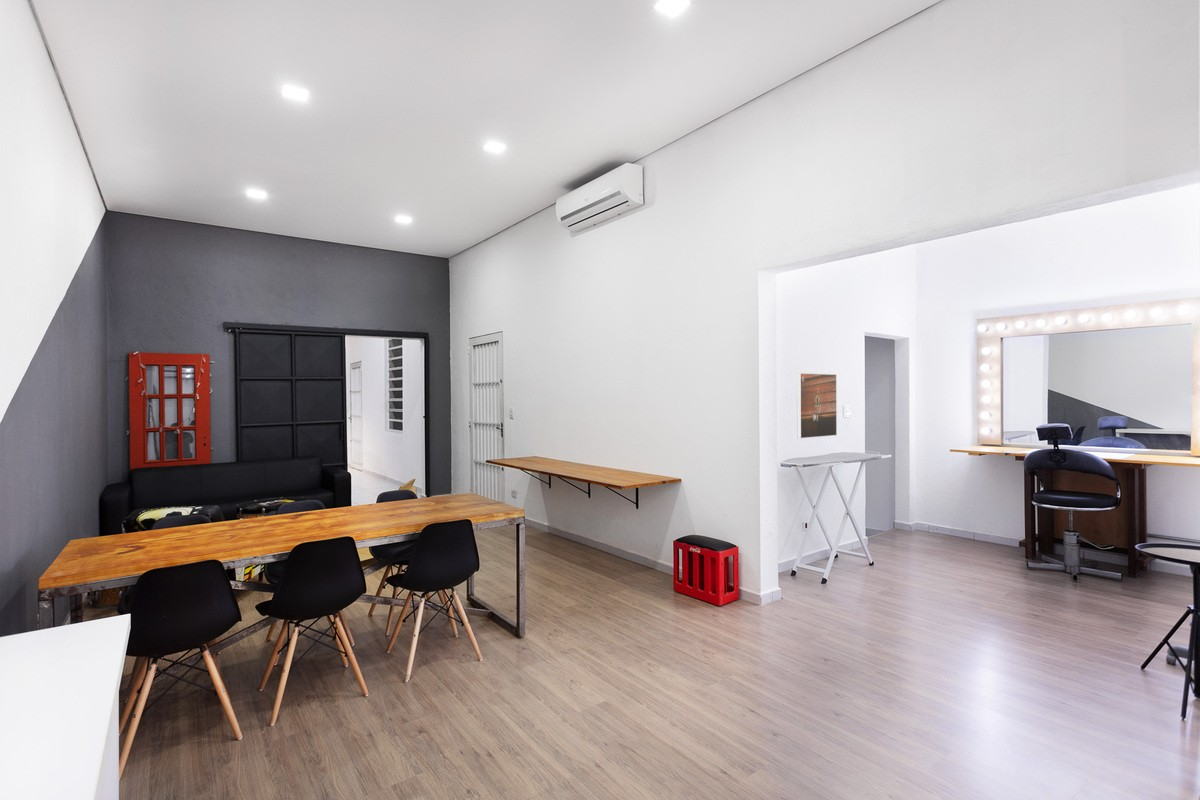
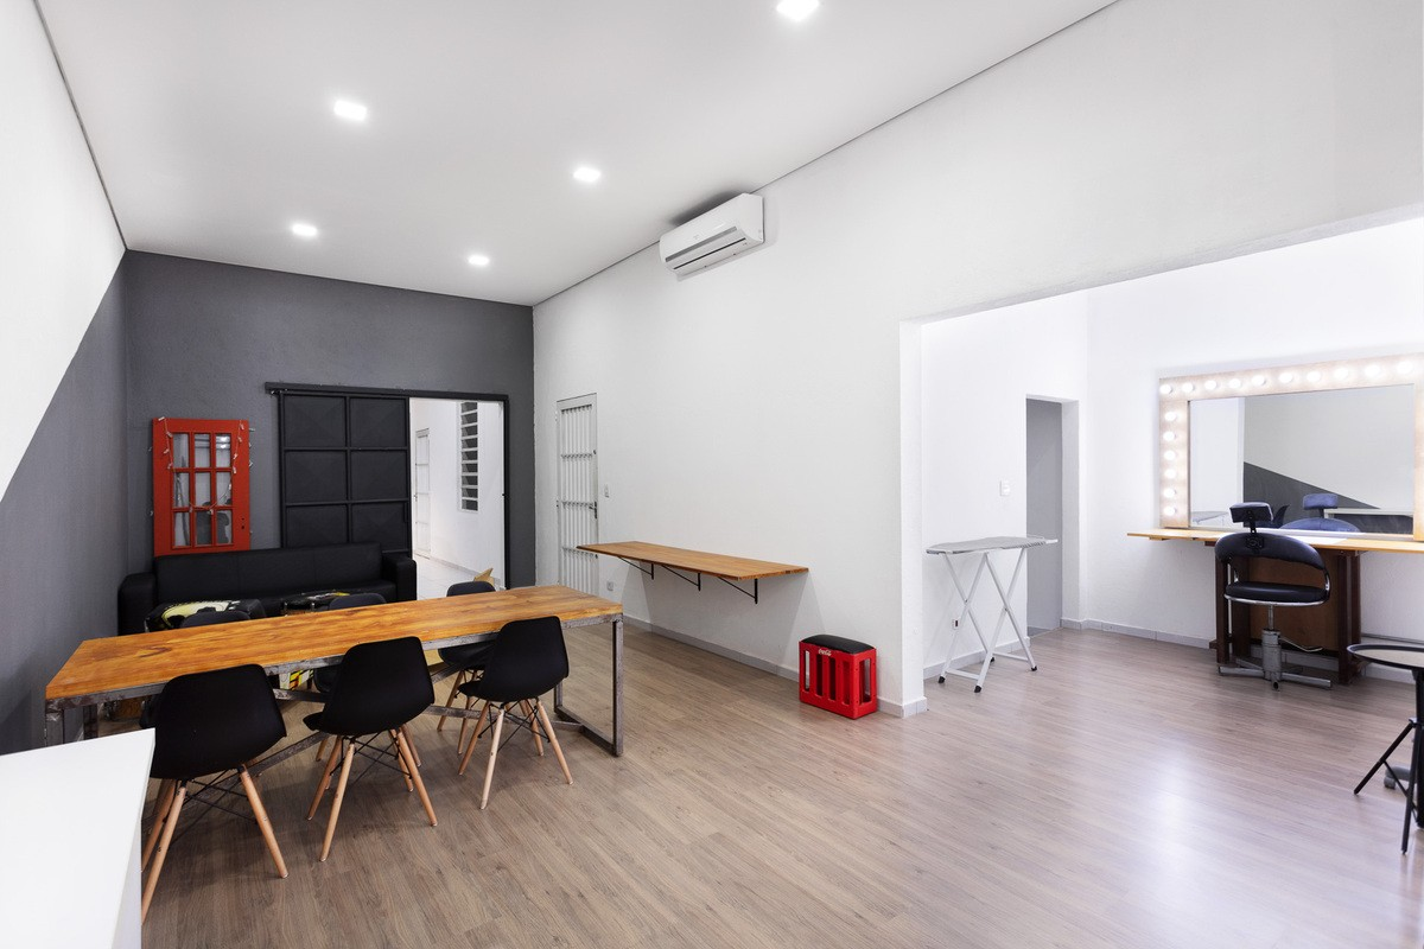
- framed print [796,372,838,439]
